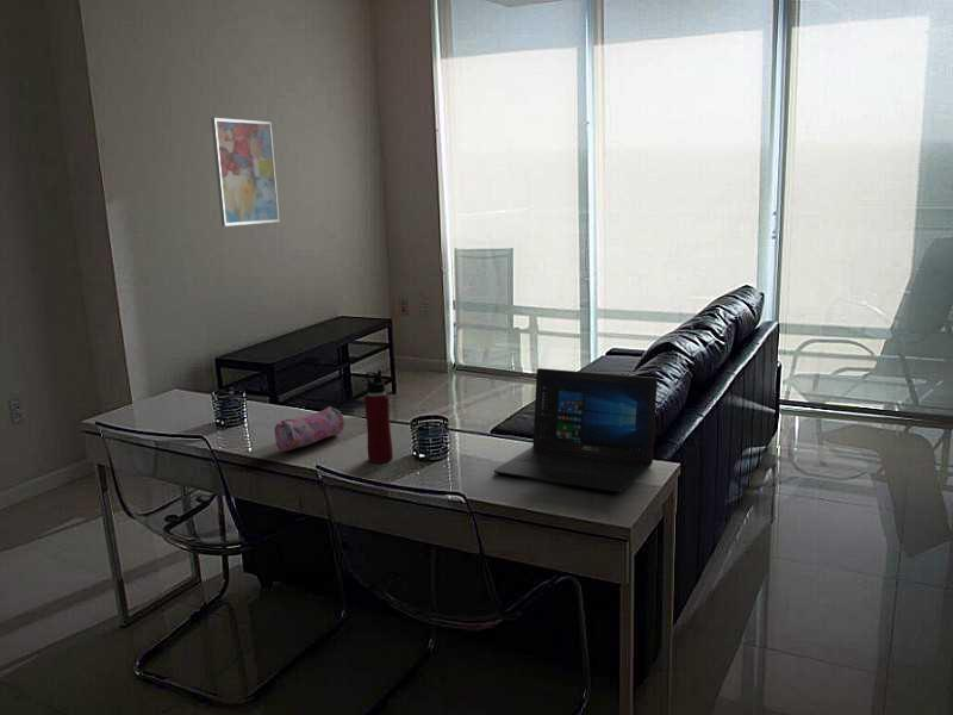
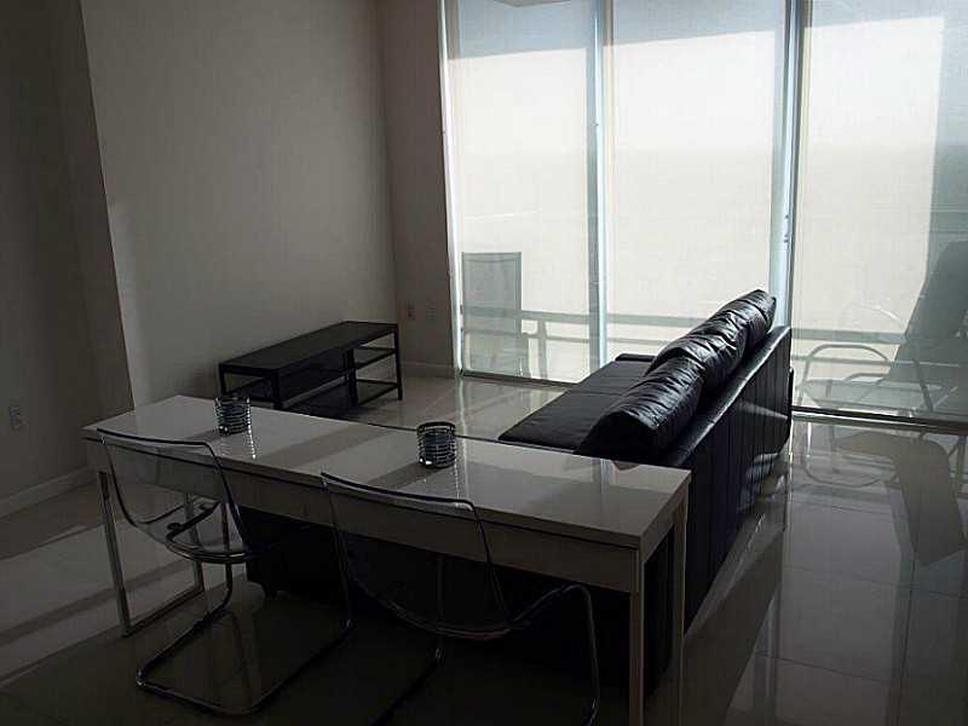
- pencil case [274,405,345,453]
- wall art [210,117,280,228]
- water bottle [363,368,394,464]
- laptop [493,367,659,493]
